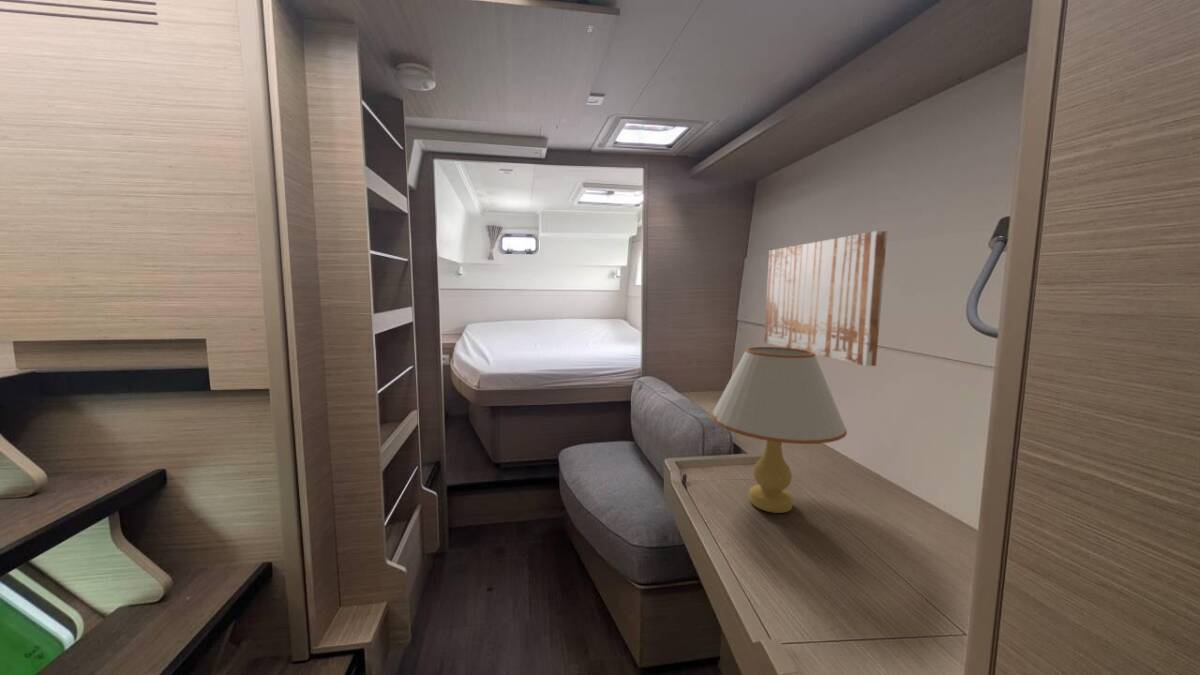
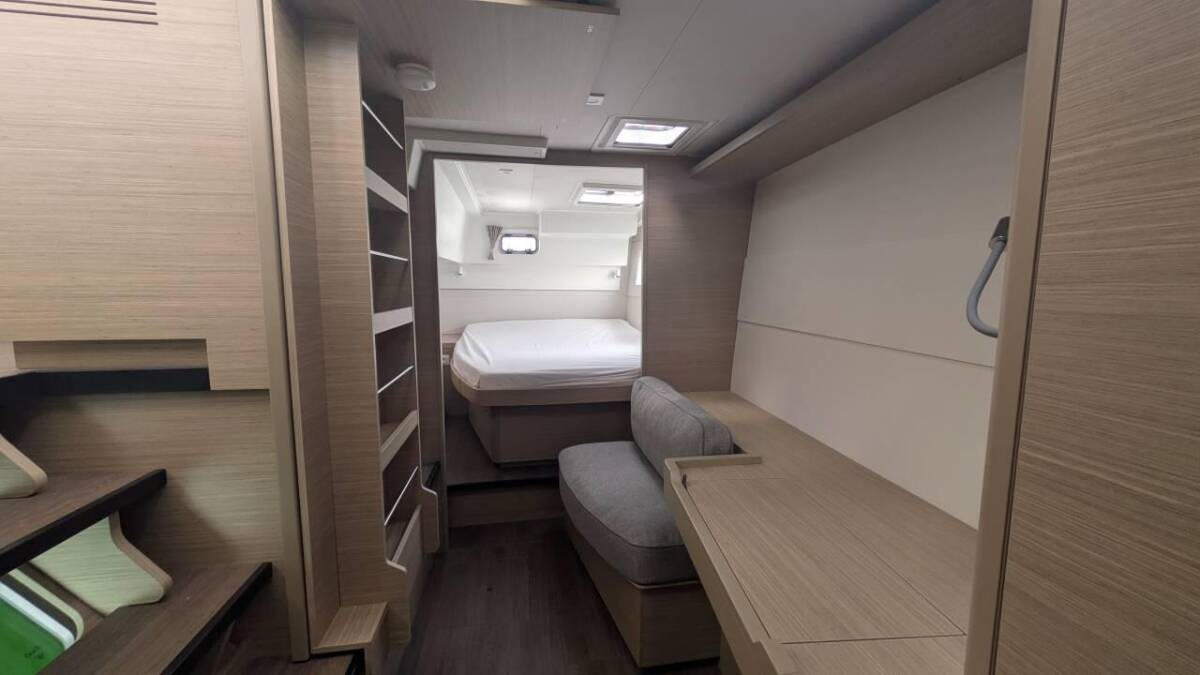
- table lamp [710,346,848,514]
- wall art [763,230,888,367]
